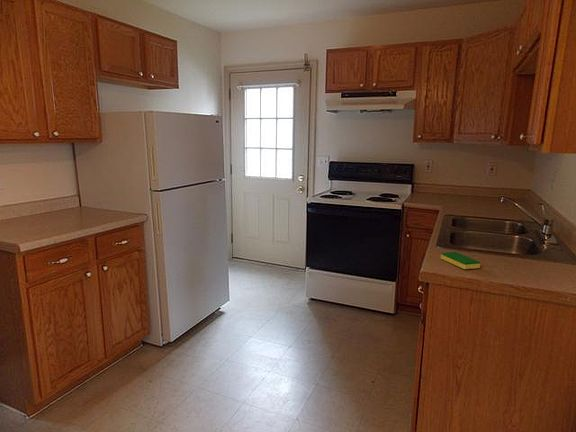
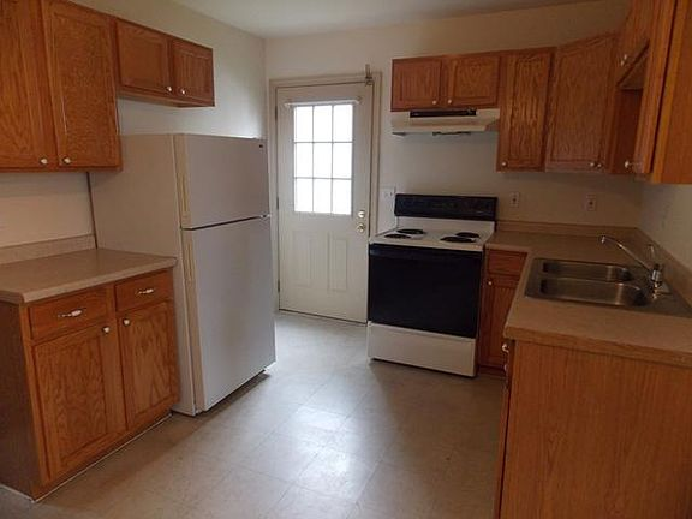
- dish sponge [440,251,481,270]
